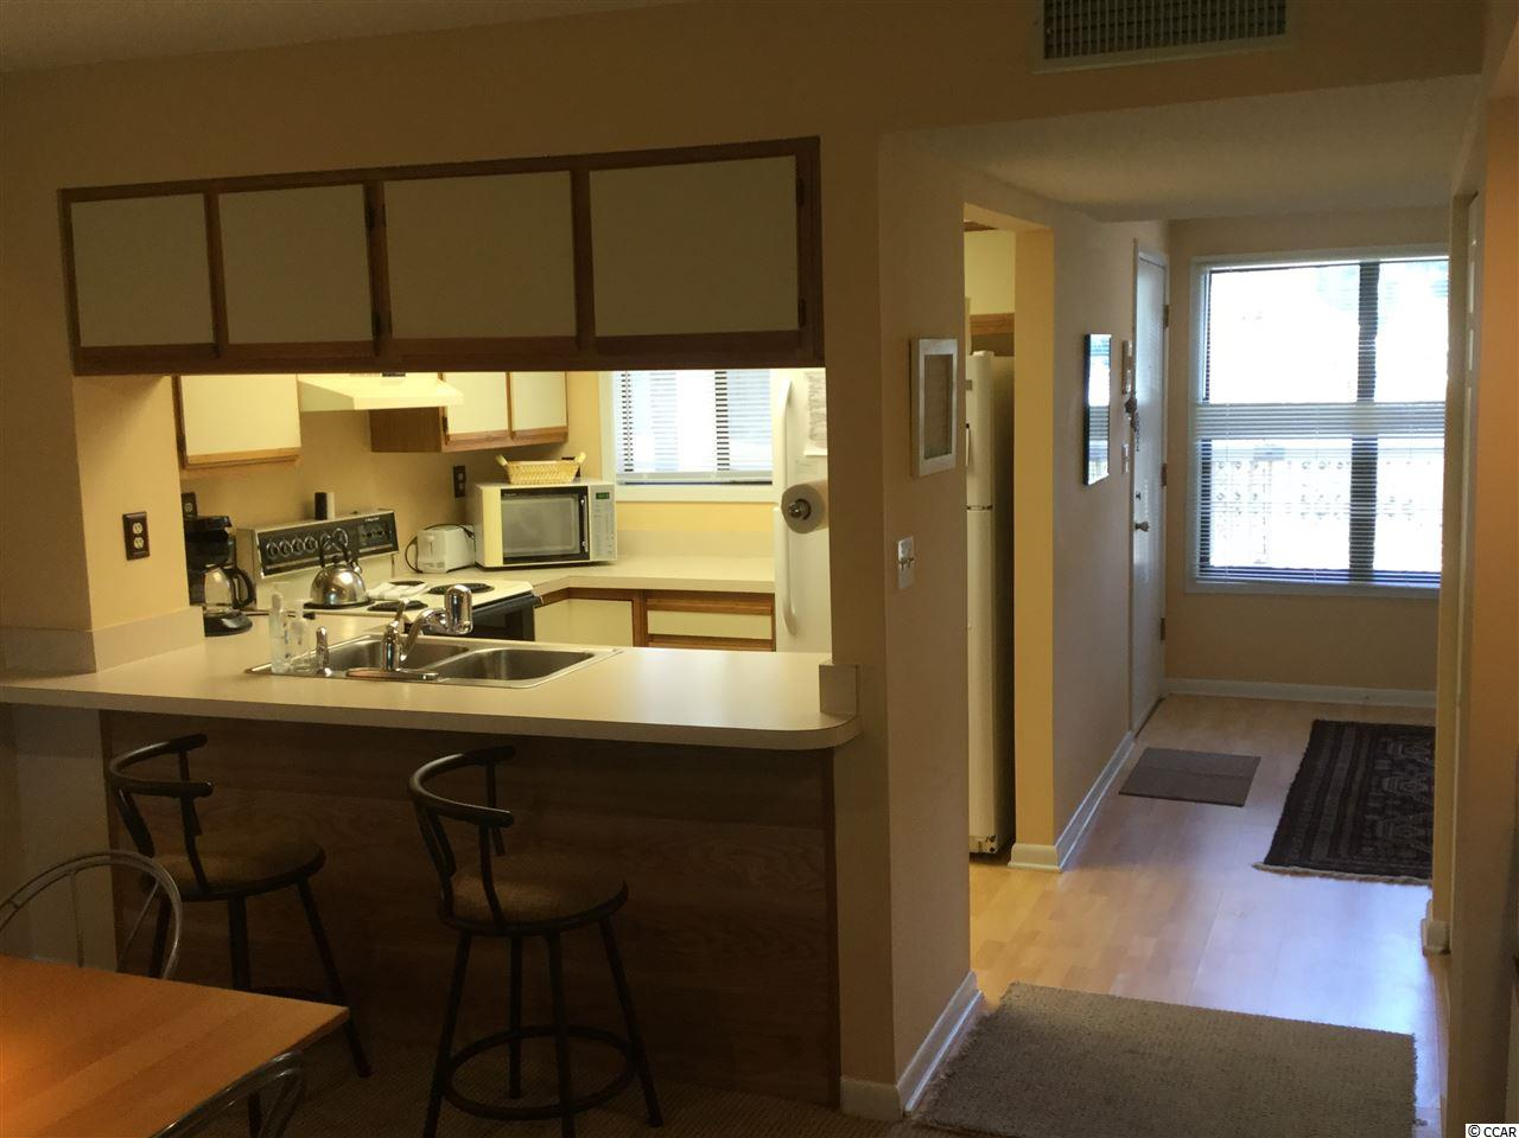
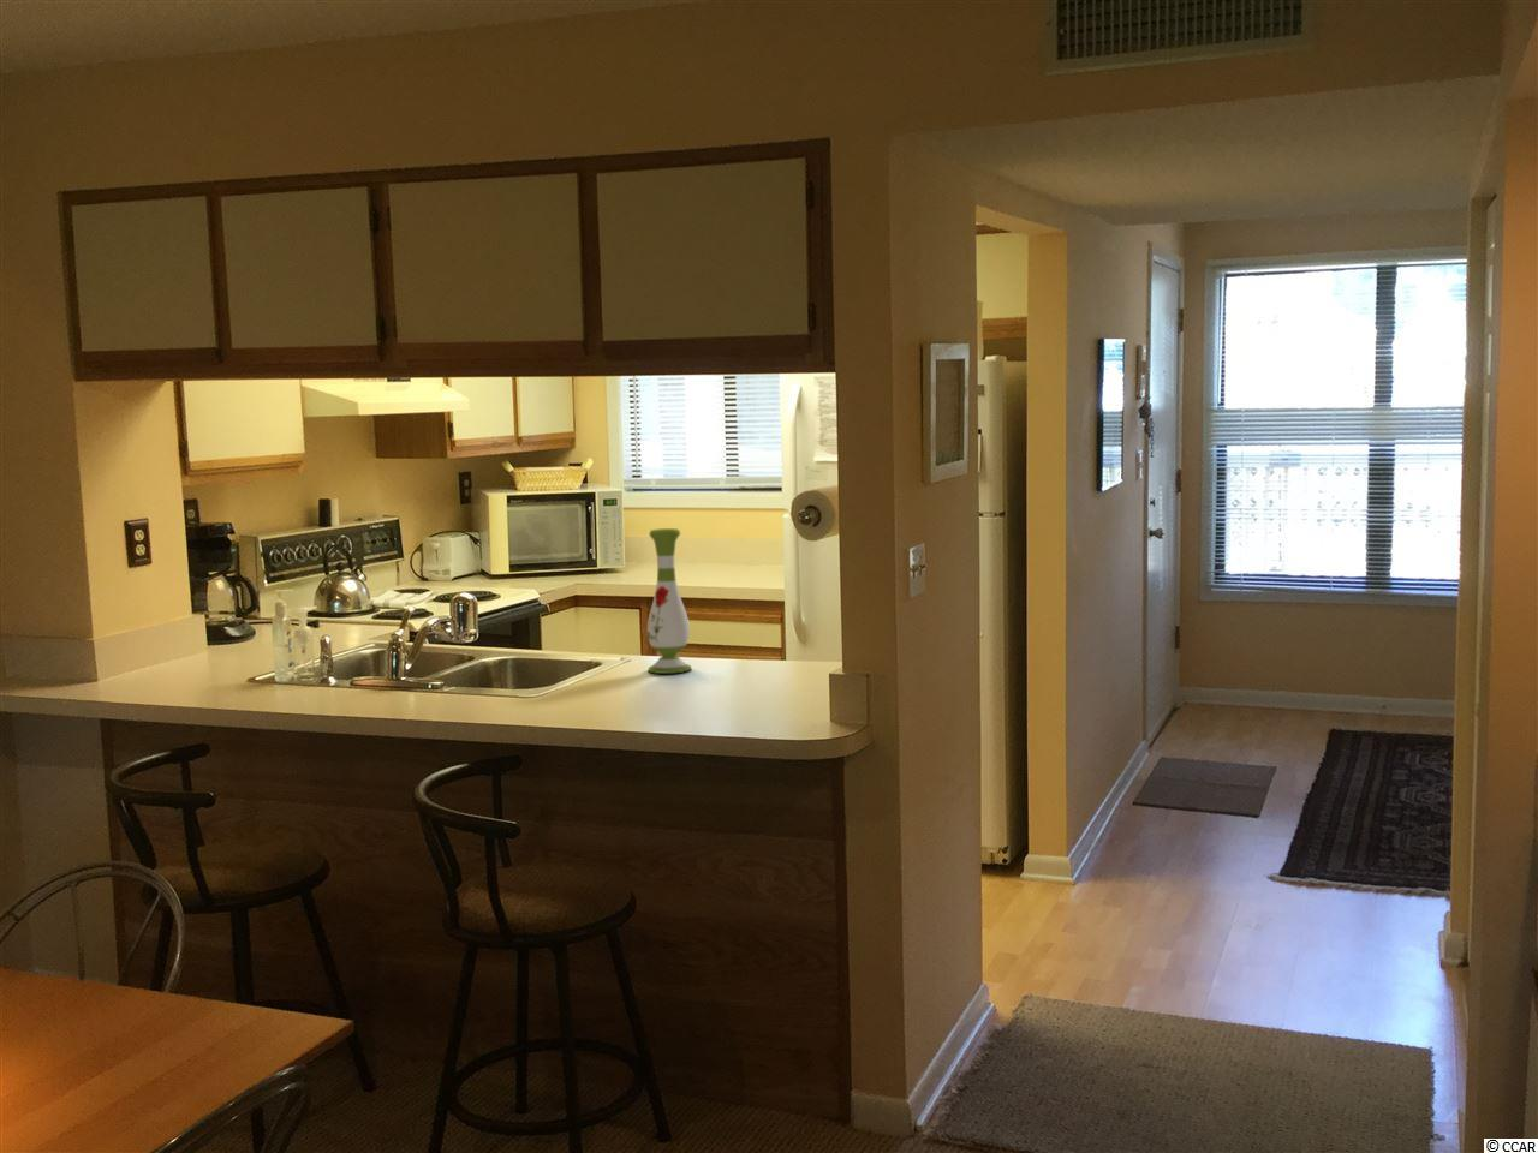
+ vase [647,527,693,675]
